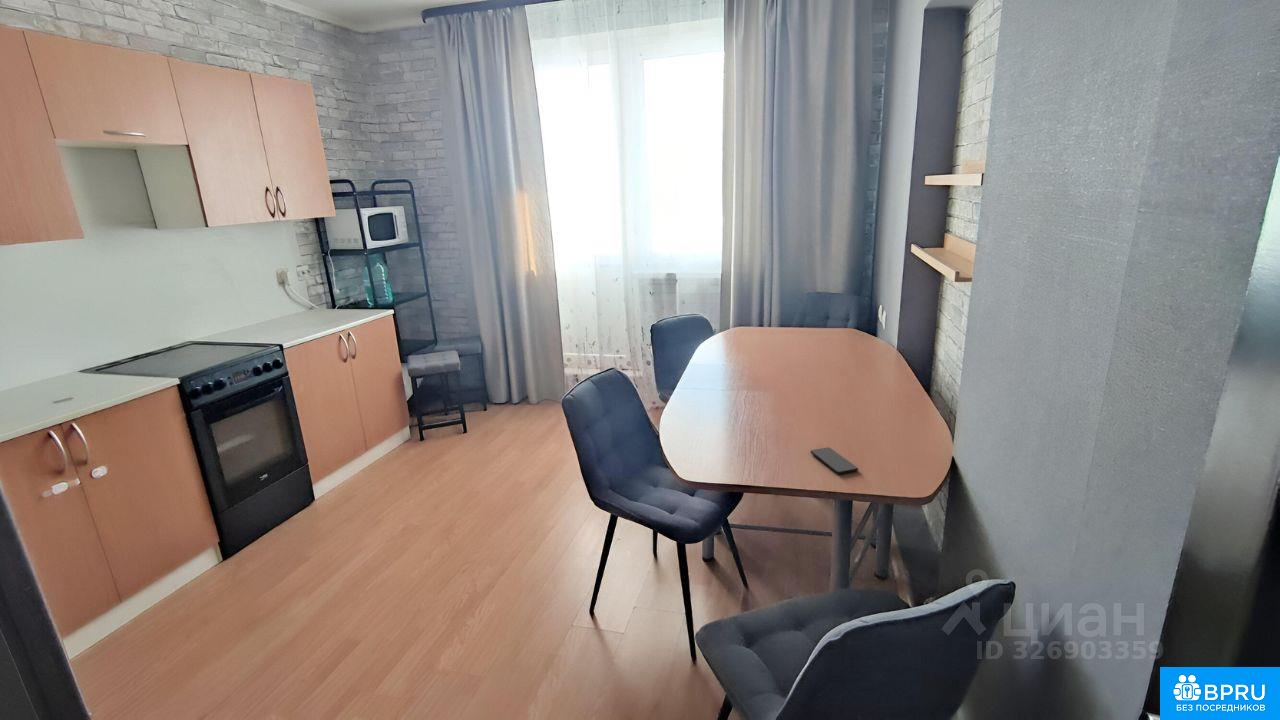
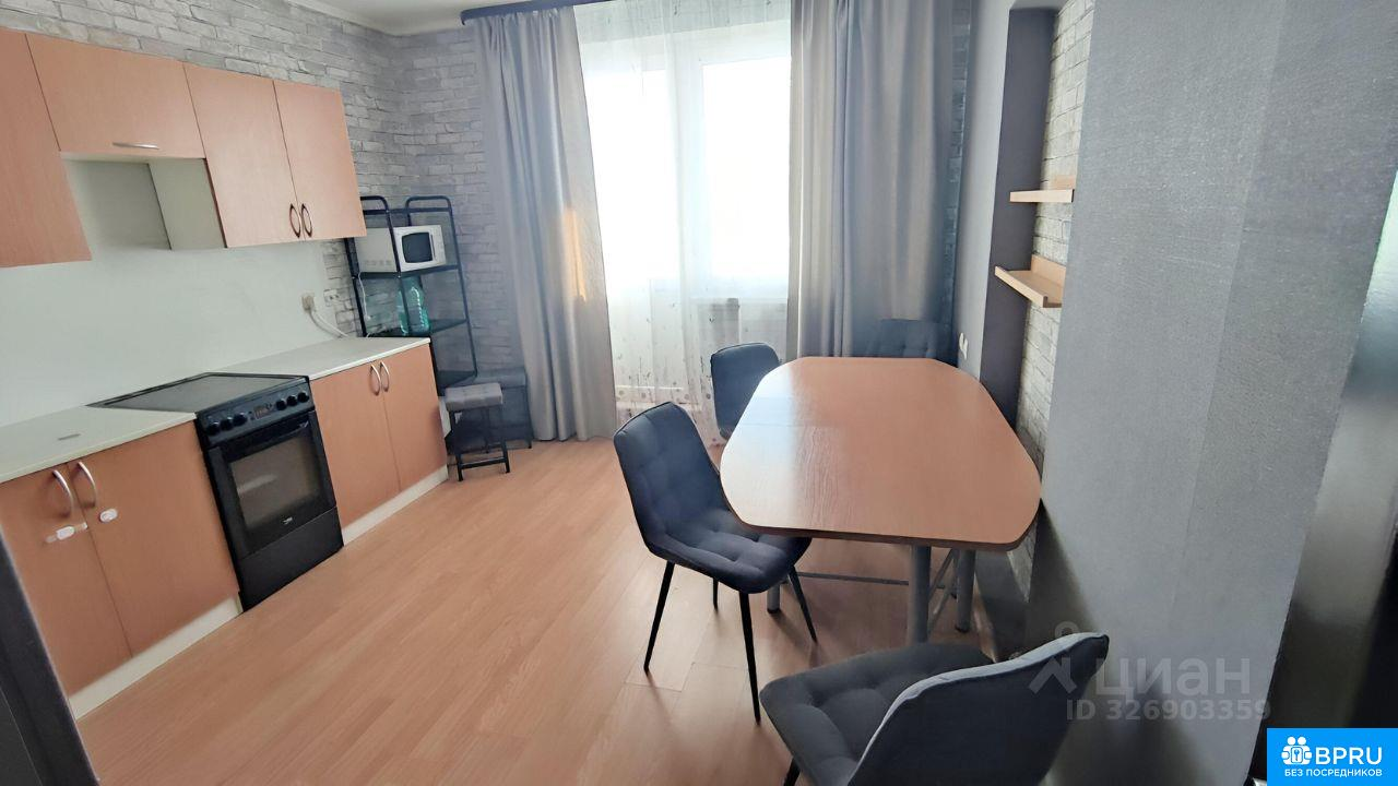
- smartphone [810,446,859,475]
